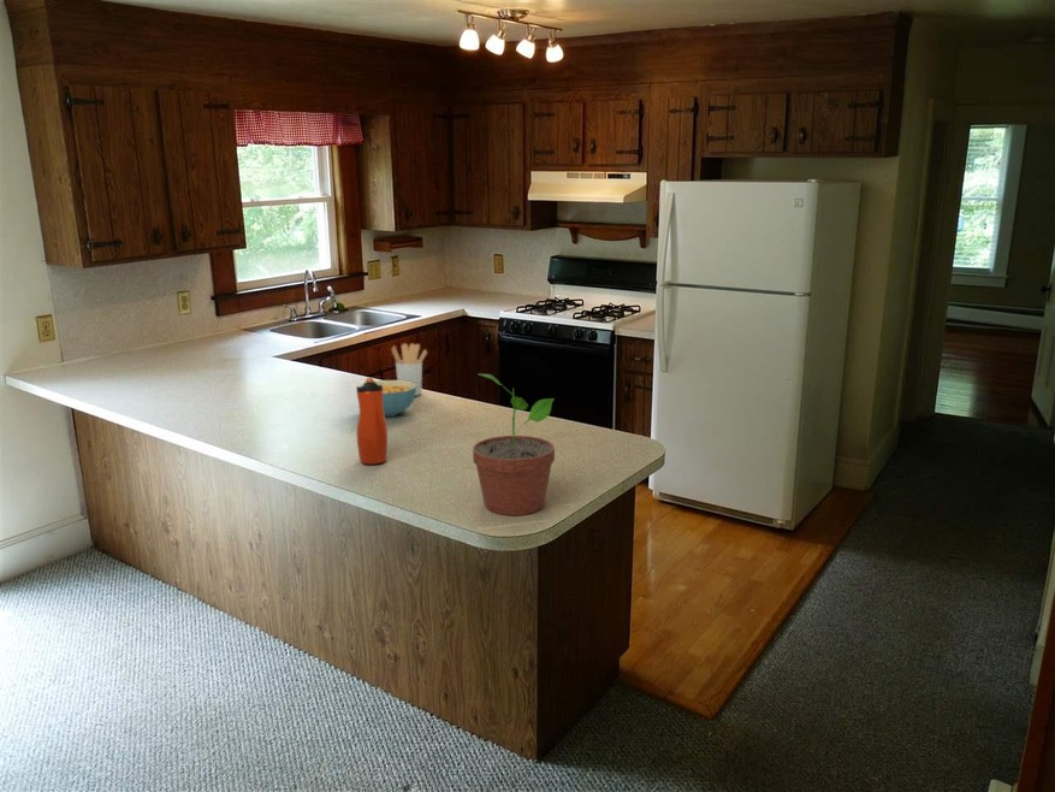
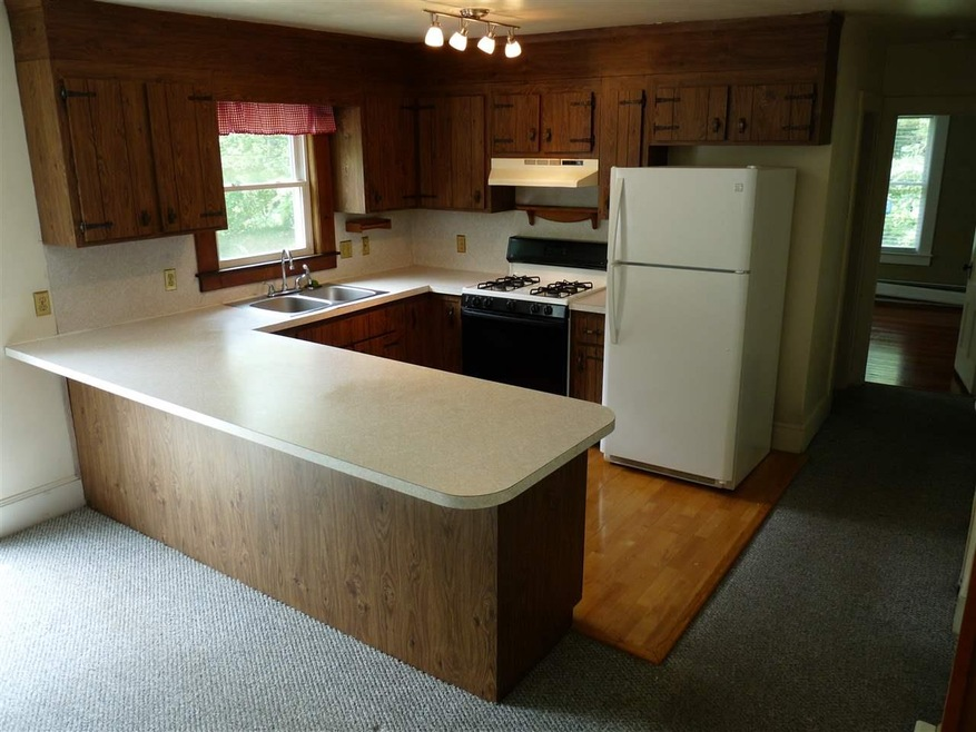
- water bottle [355,377,389,466]
- potted plant [472,373,556,516]
- utensil holder [391,343,428,397]
- cereal bowl [358,379,417,418]
